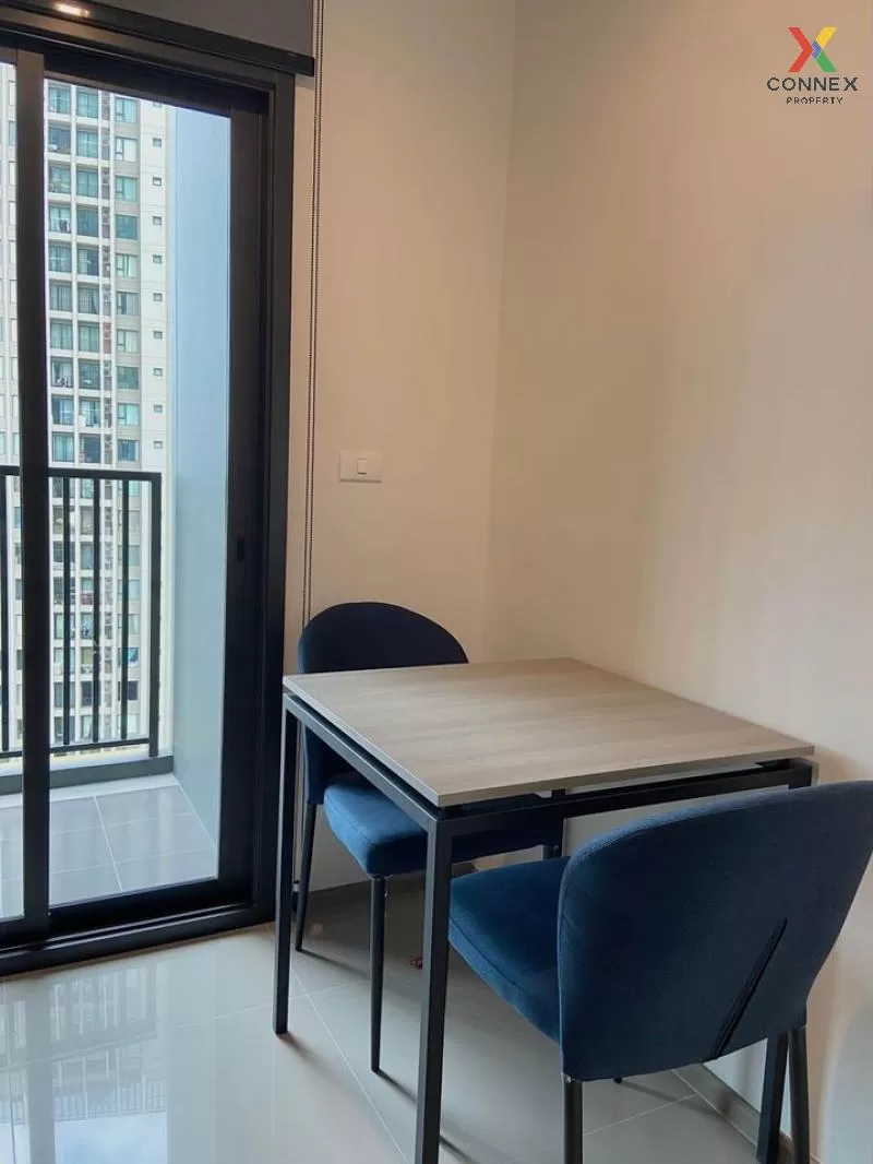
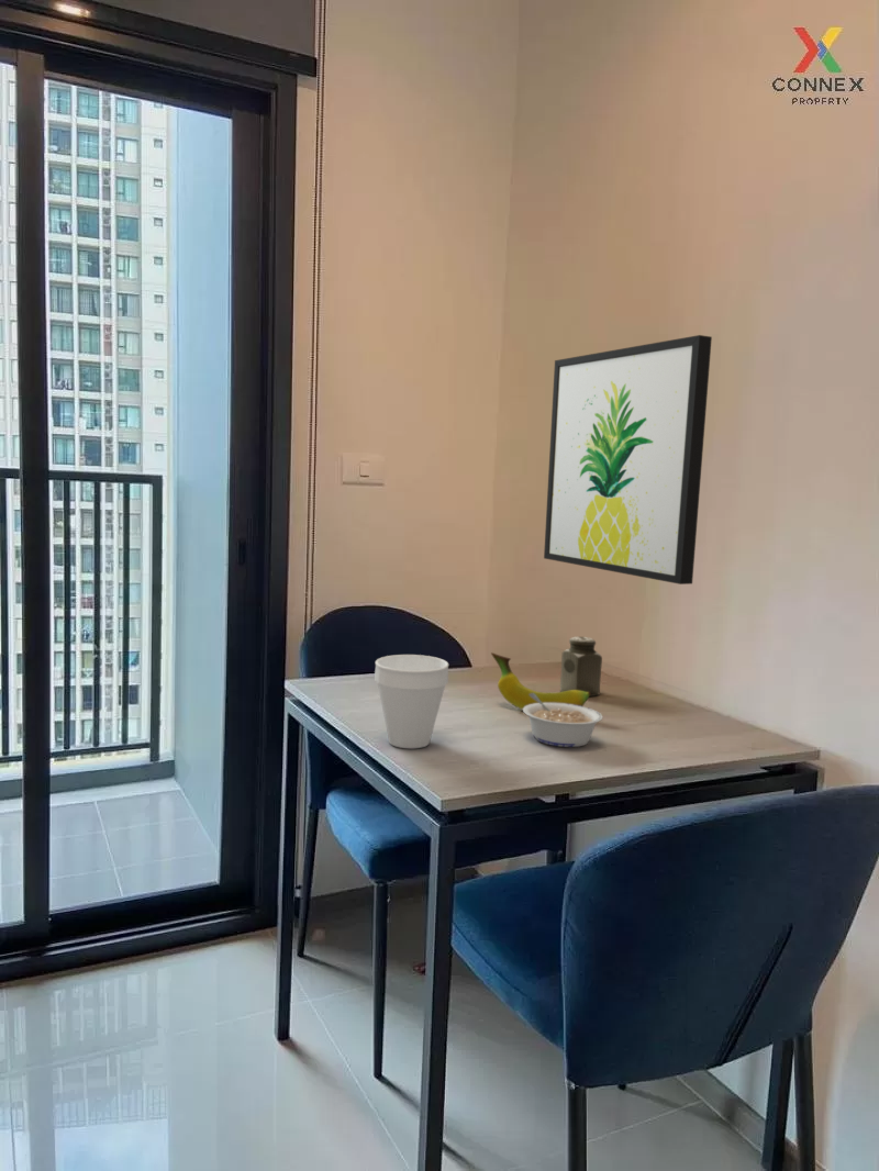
+ wall art [543,334,713,586]
+ cup [374,654,449,749]
+ salt shaker [559,636,603,698]
+ fruit [490,651,591,711]
+ legume [522,693,604,748]
